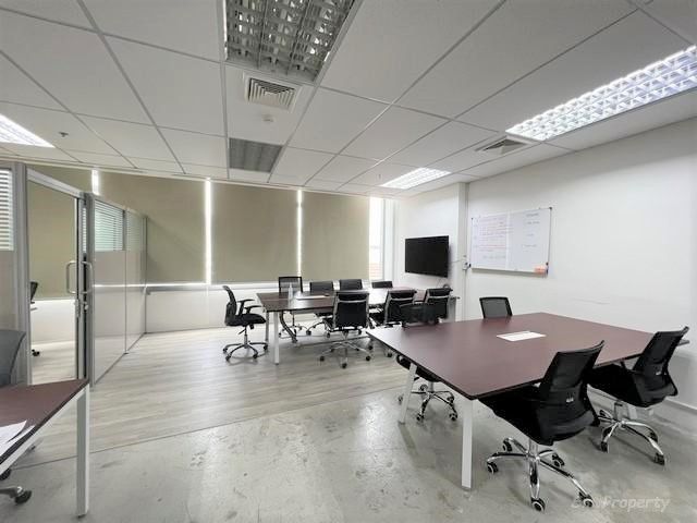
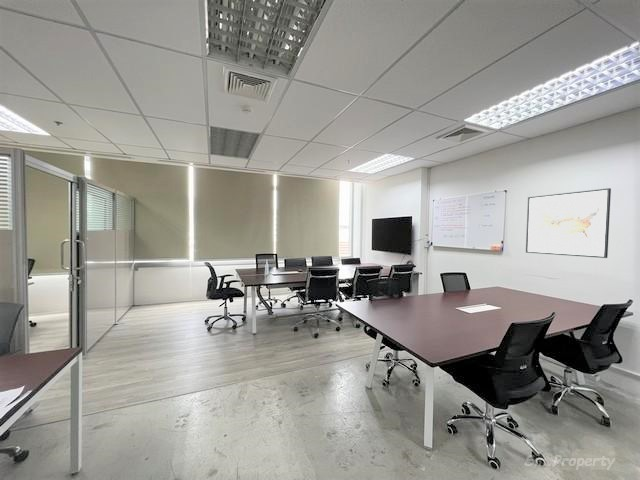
+ wall art [525,187,612,259]
